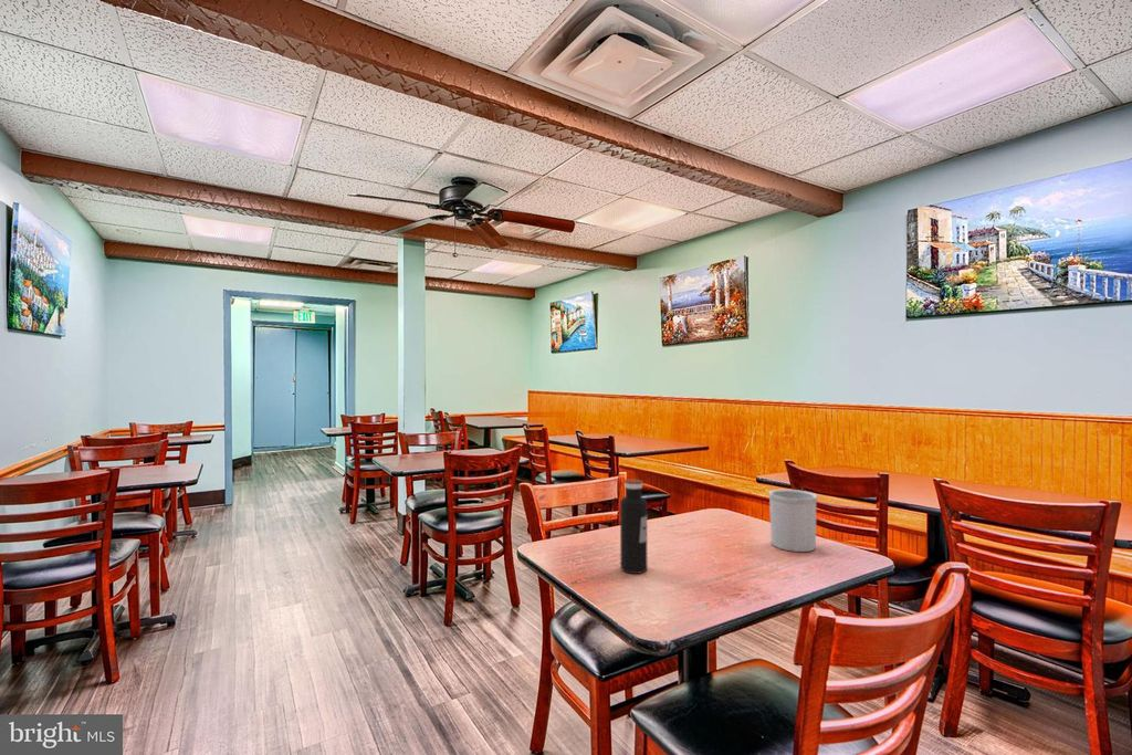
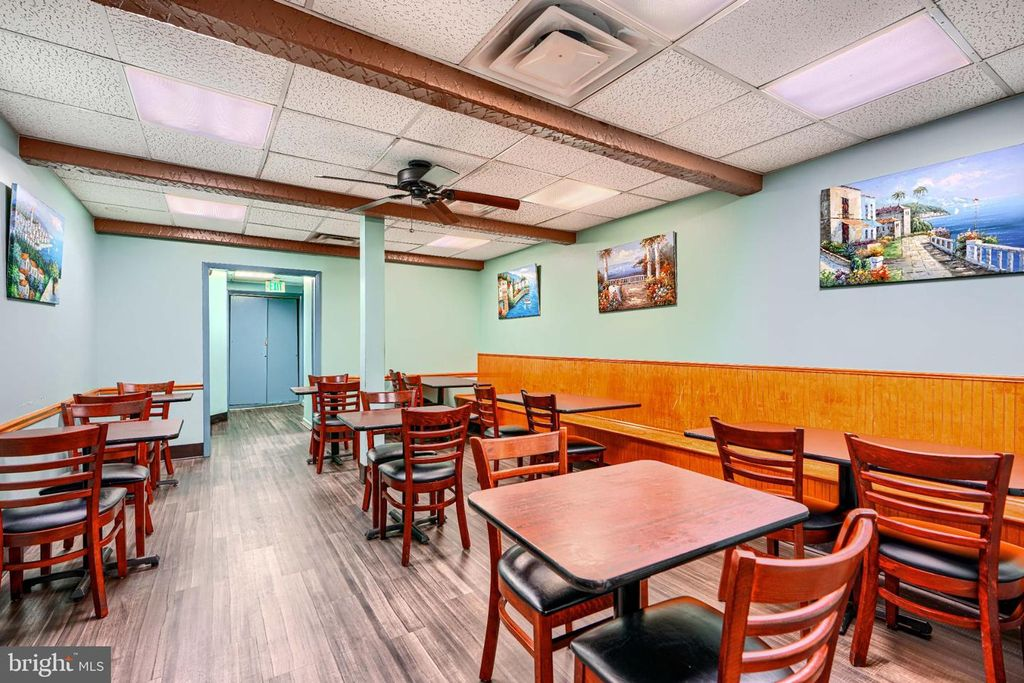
- utensil holder [768,489,818,553]
- water bottle [619,479,649,575]
